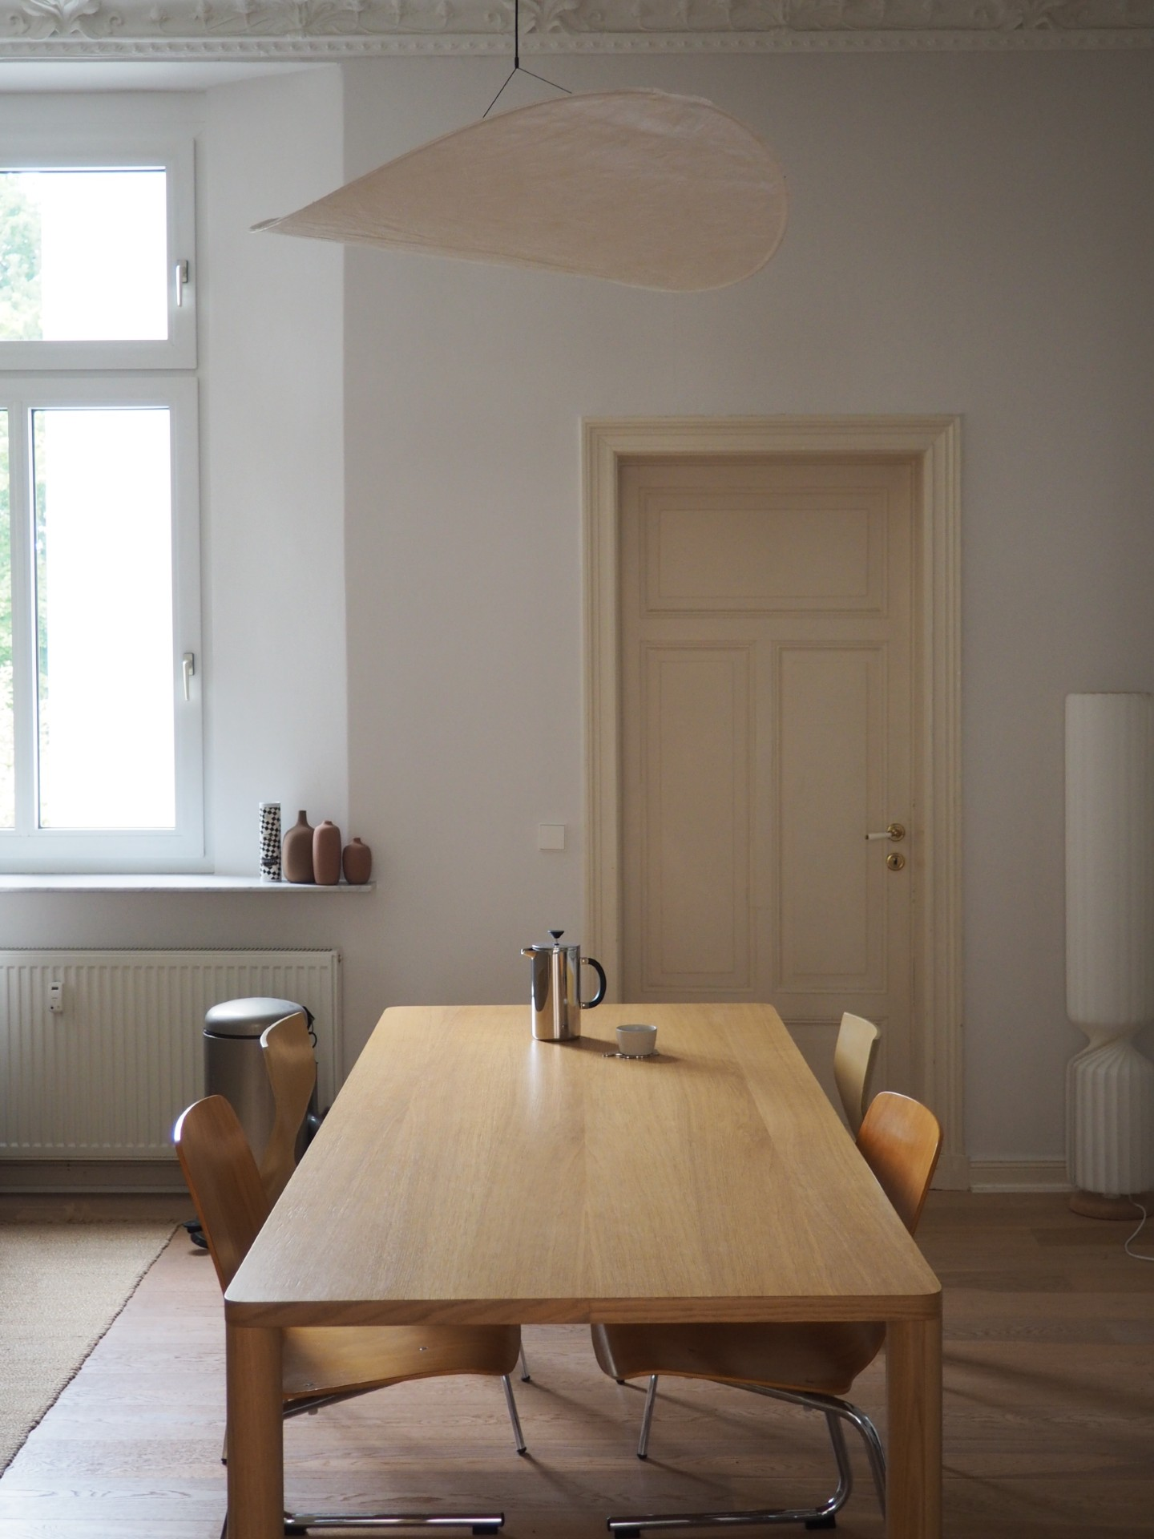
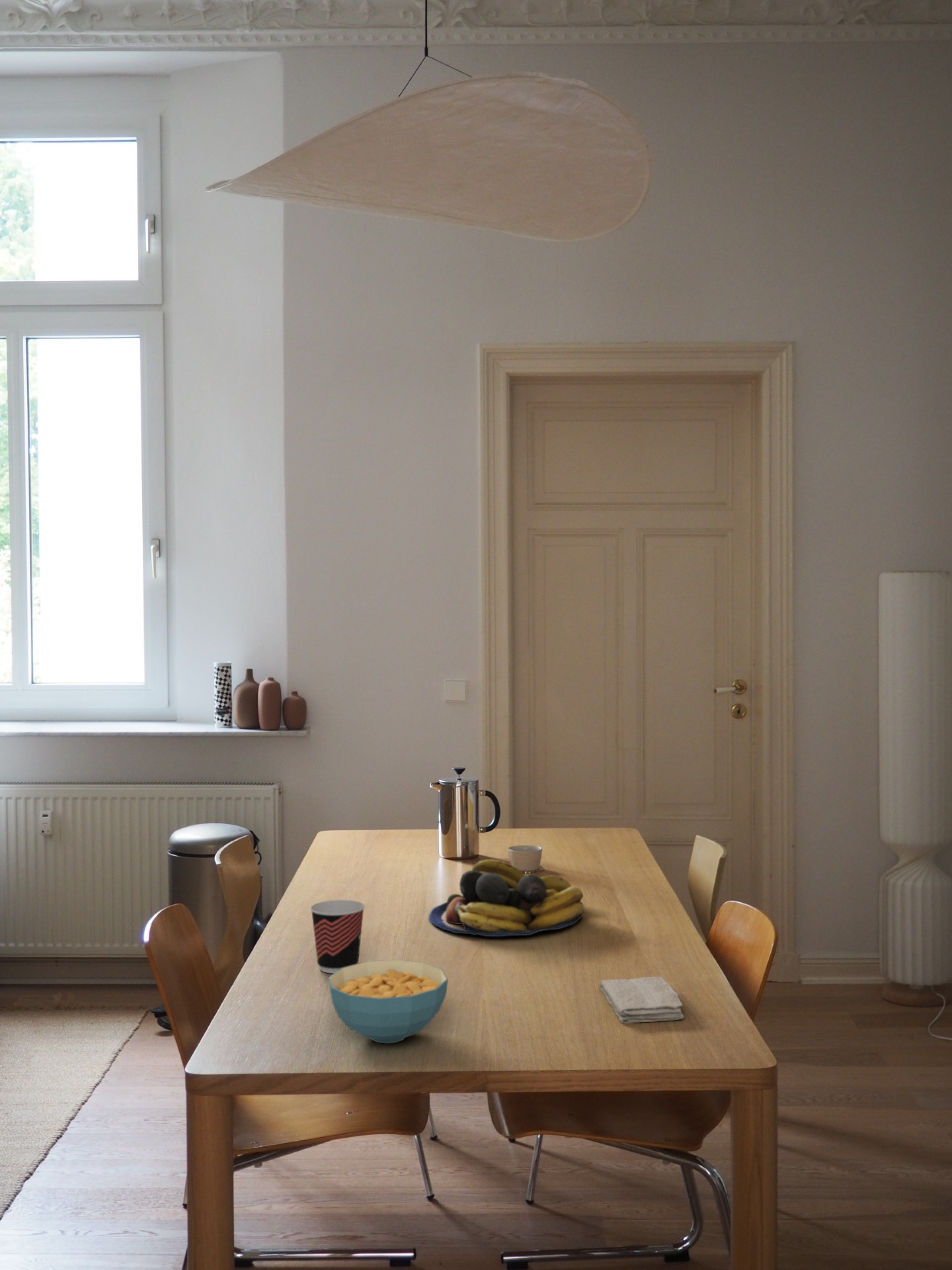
+ cereal bowl [328,959,449,1044]
+ cup [309,899,366,974]
+ fruit bowl [428,859,585,937]
+ washcloth [598,976,684,1024]
